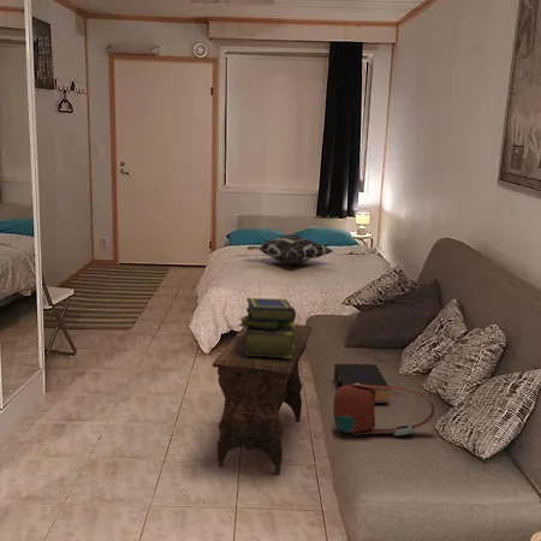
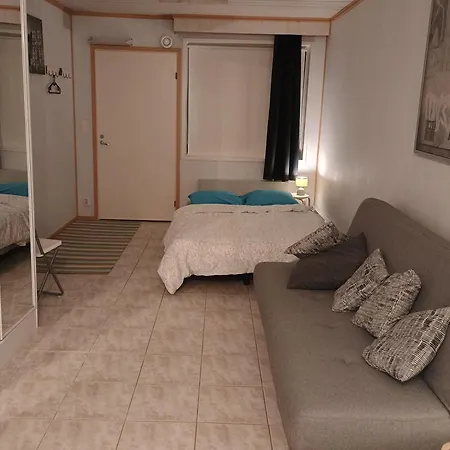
- decorative pillow [246,233,334,266]
- book [333,363,391,404]
- stack of books [237,297,297,358]
- footstool [212,323,313,476]
- handbag [332,384,436,436]
